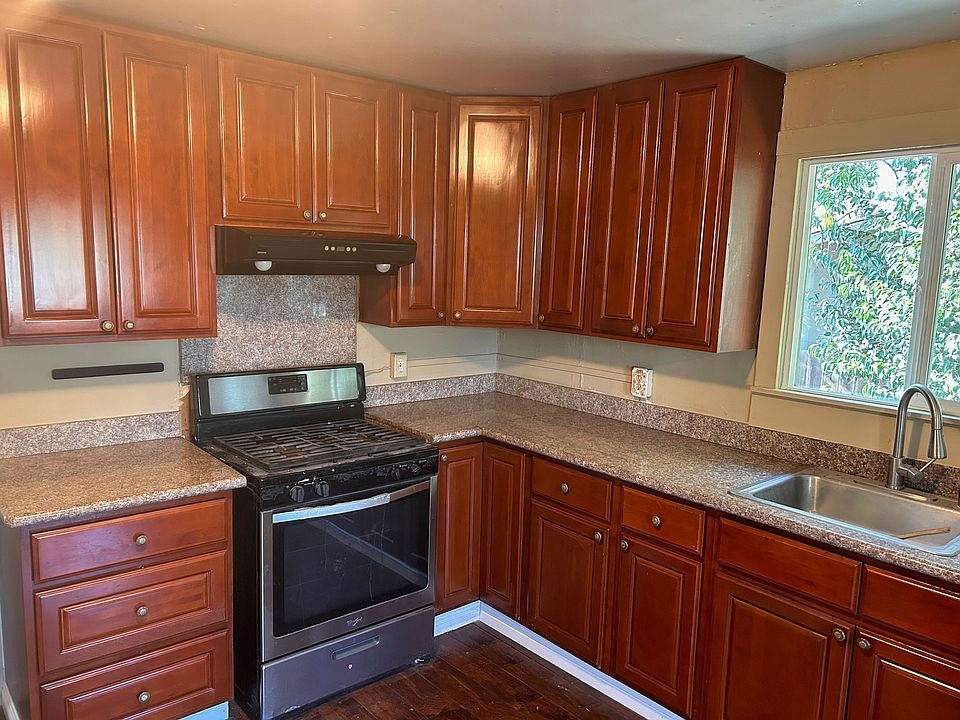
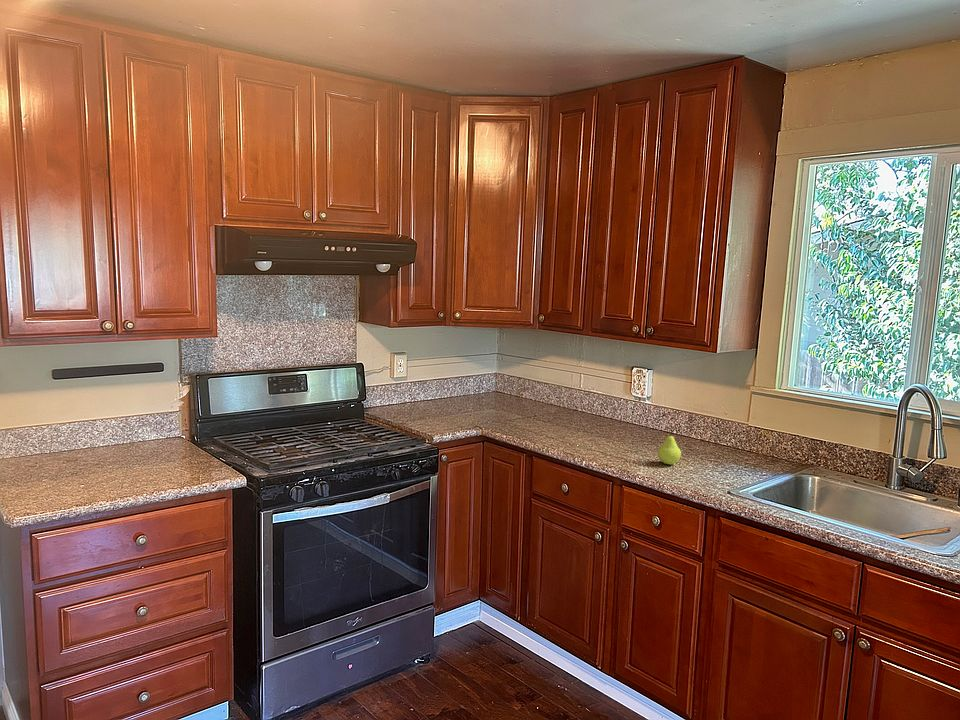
+ fruit [656,431,682,465]
